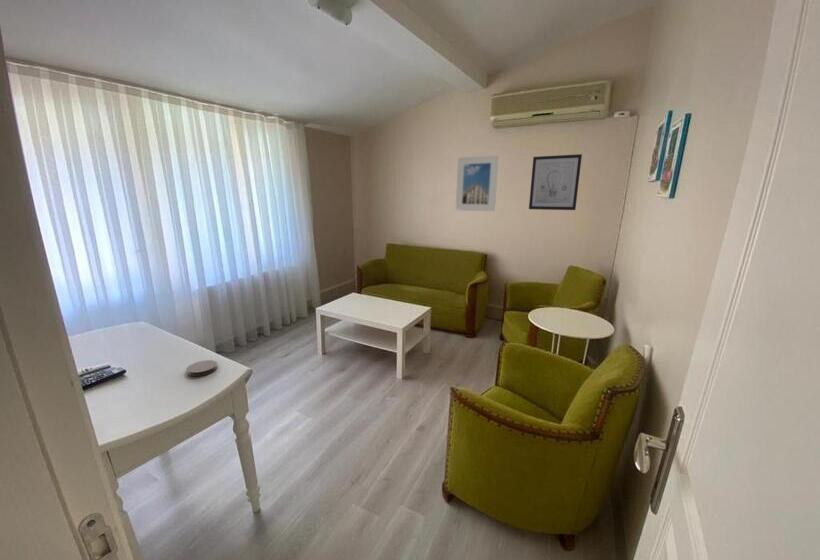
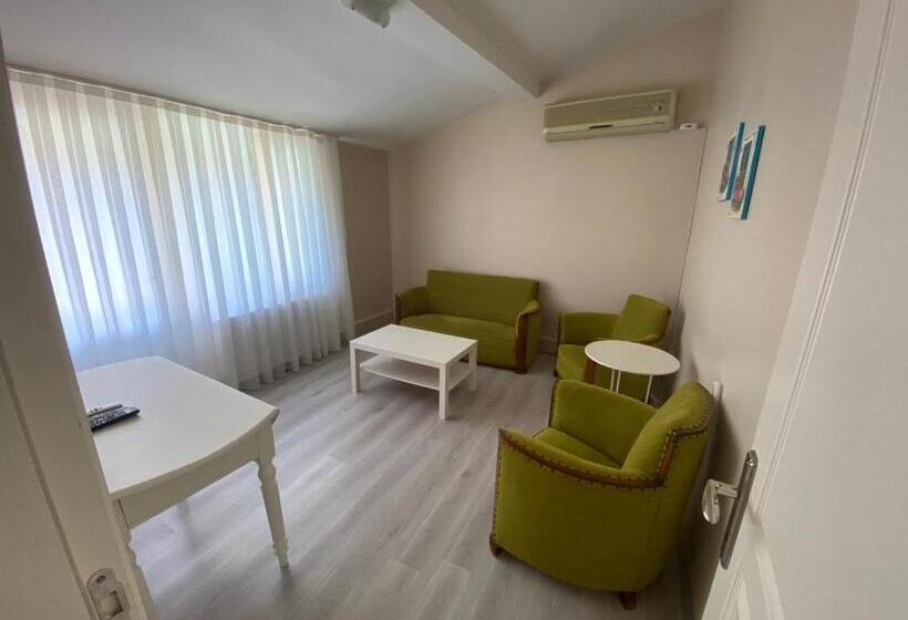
- wall art [528,153,583,211]
- coaster [185,359,218,377]
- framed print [455,154,499,212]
